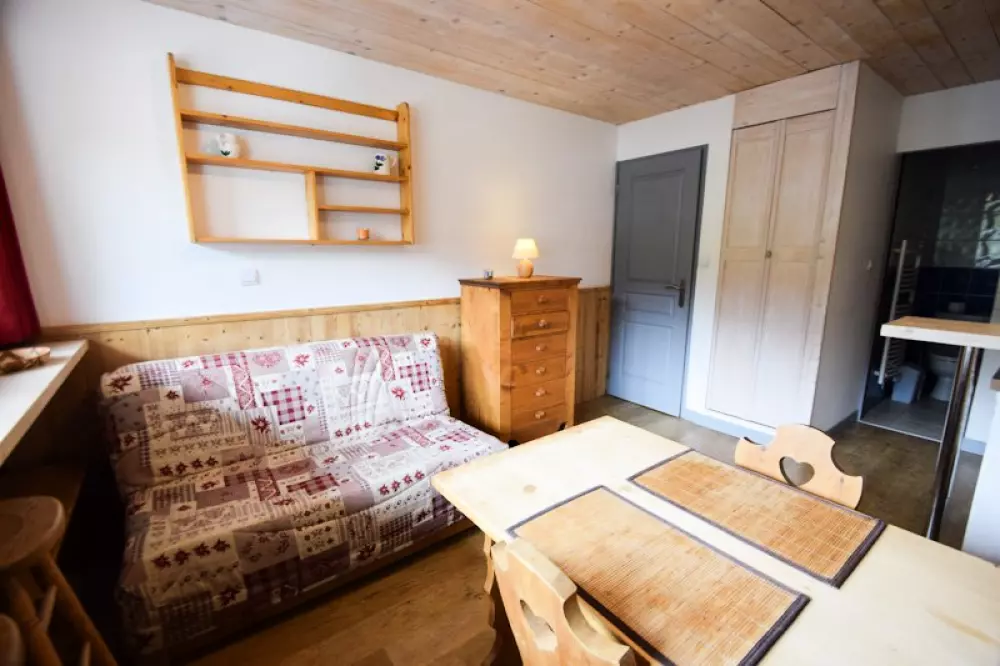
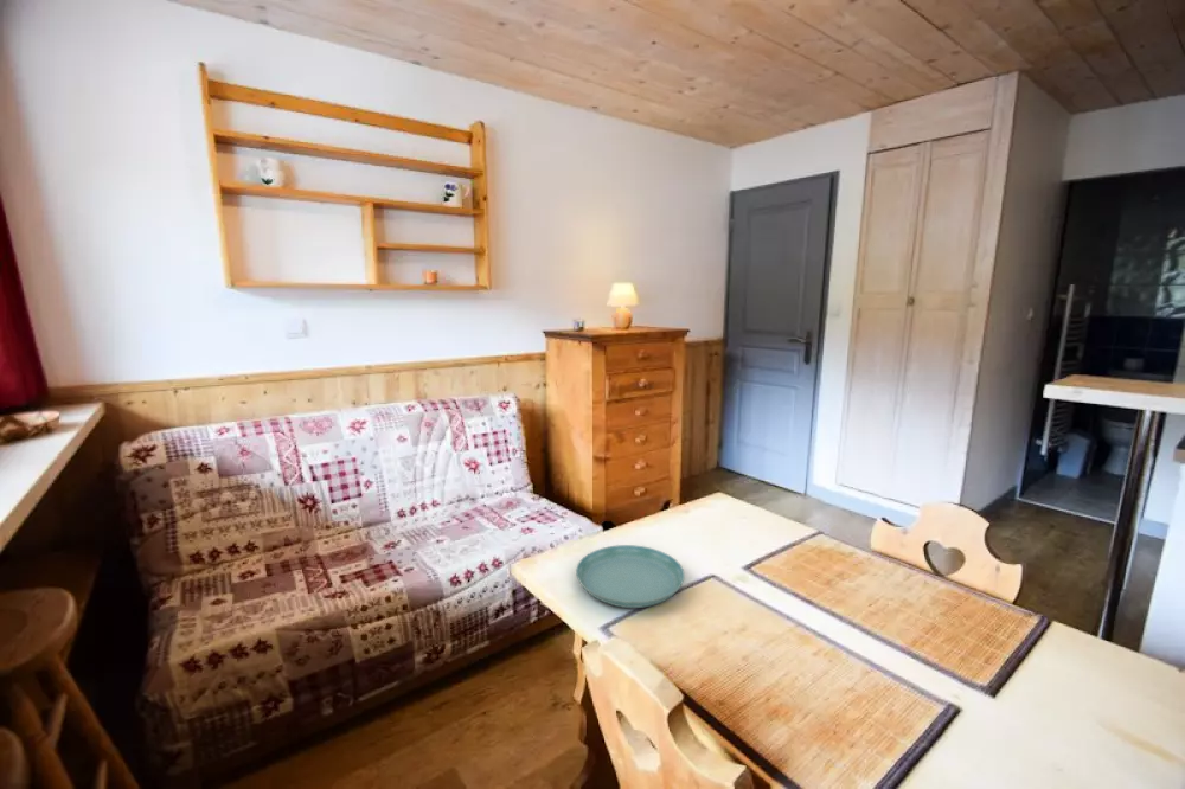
+ saucer [575,544,686,609]
